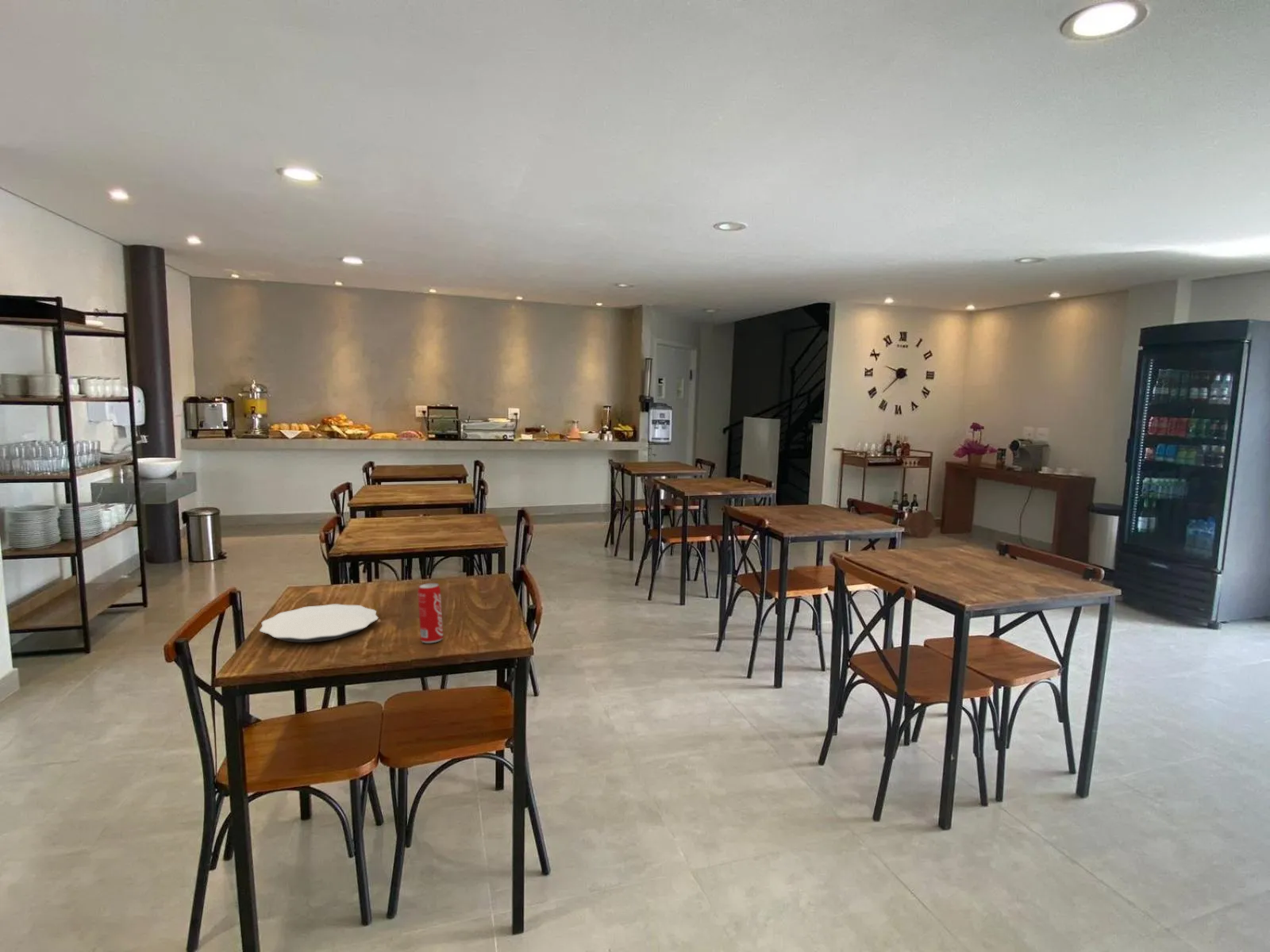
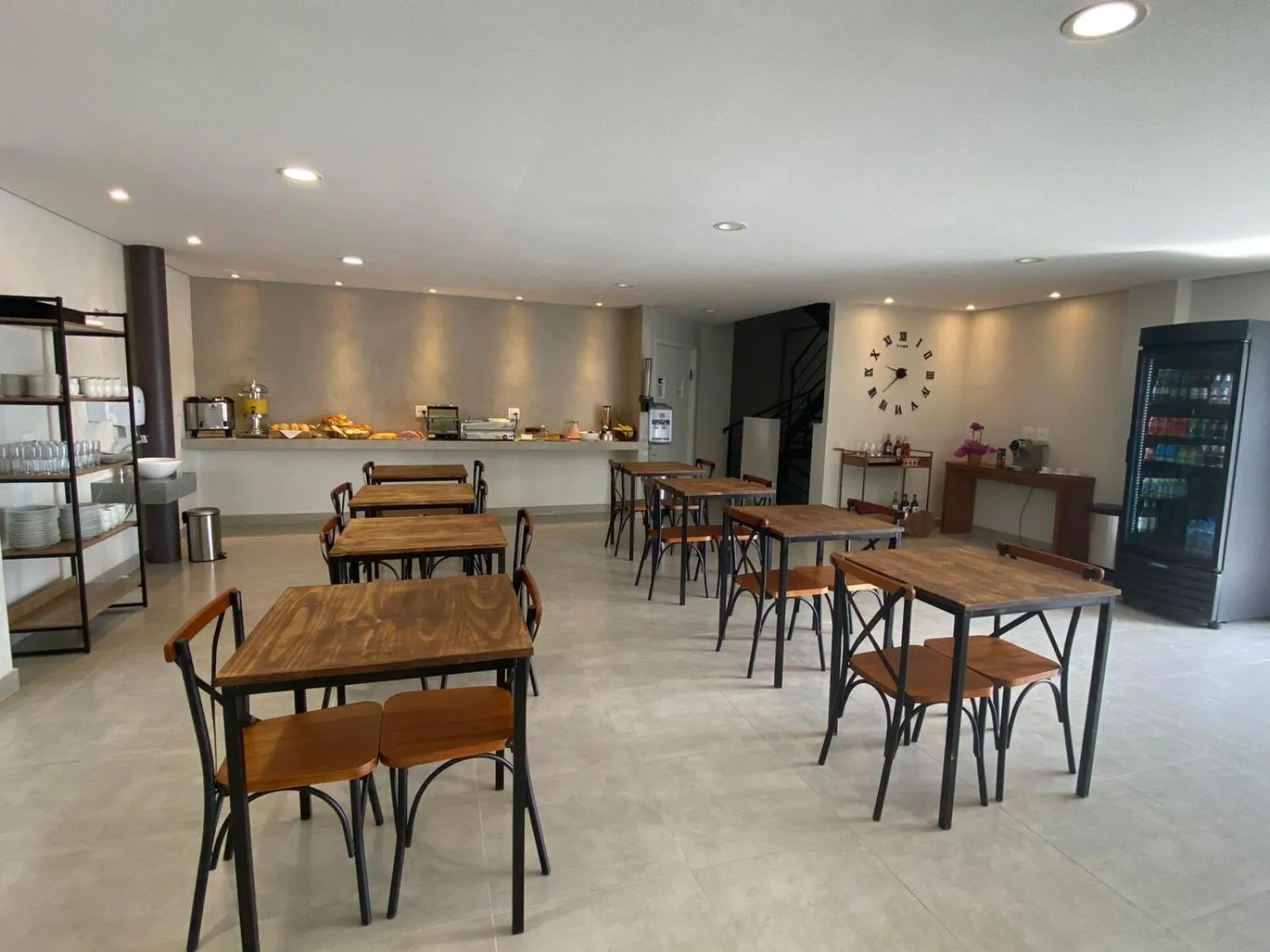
- plate [259,603,379,643]
- beverage can [417,582,444,643]
